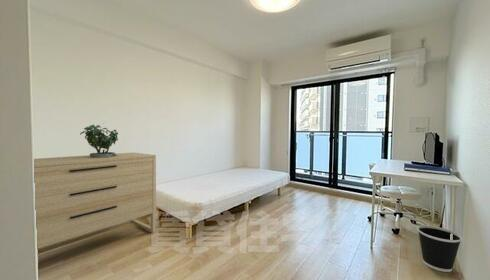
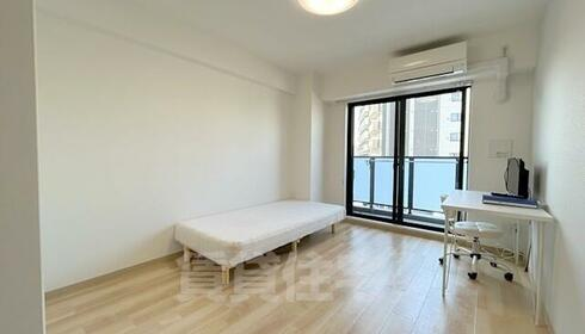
- wastebasket [416,225,463,273]
- potted plant [79,123,119,158]
- dresser [33,151,157,255]
